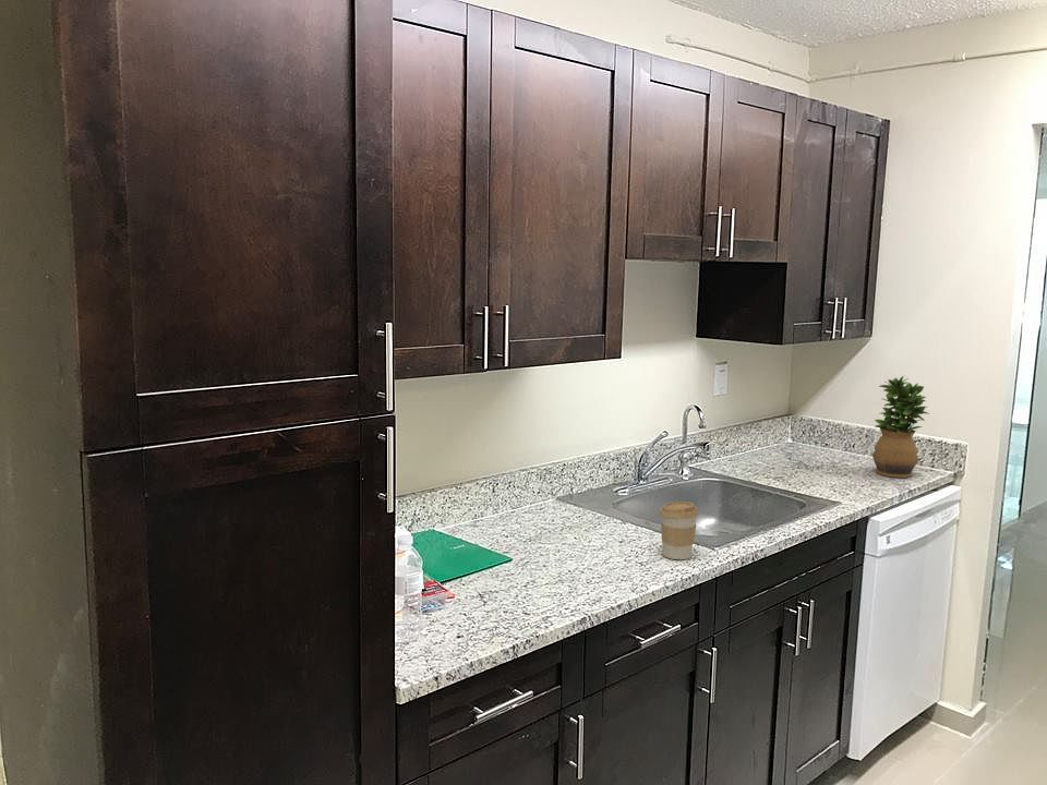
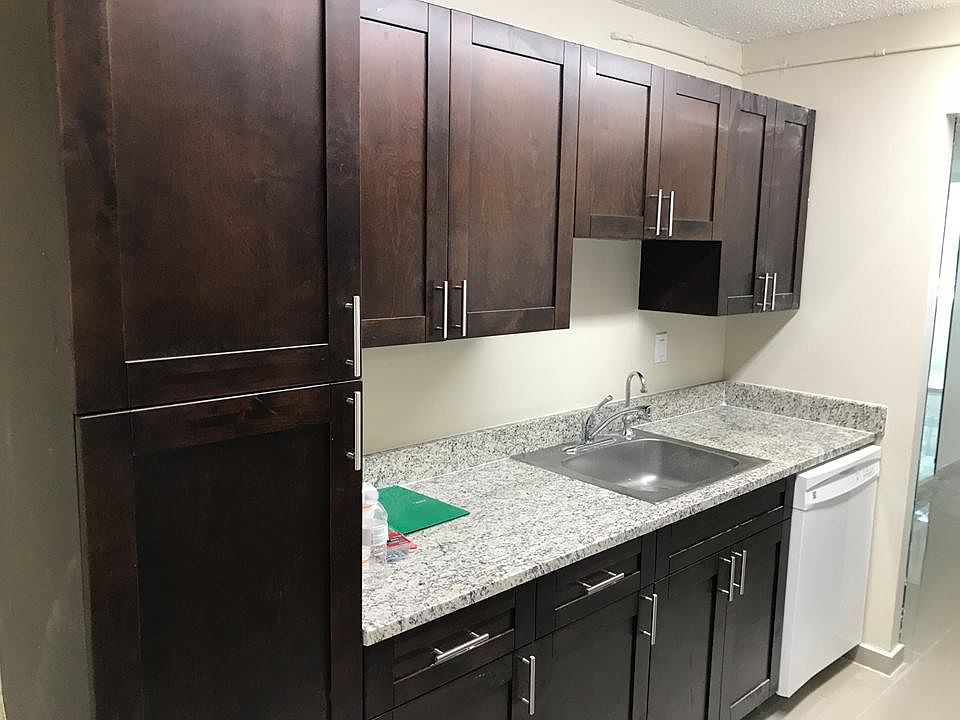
- coffee cup [659,500,699,560]
- potted plant [871,375,930,479]
